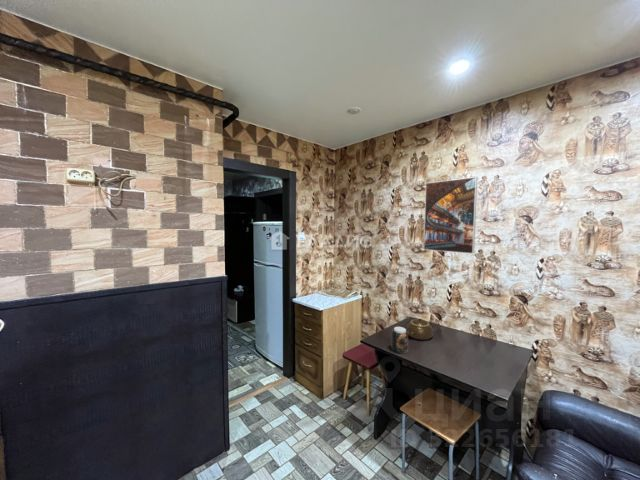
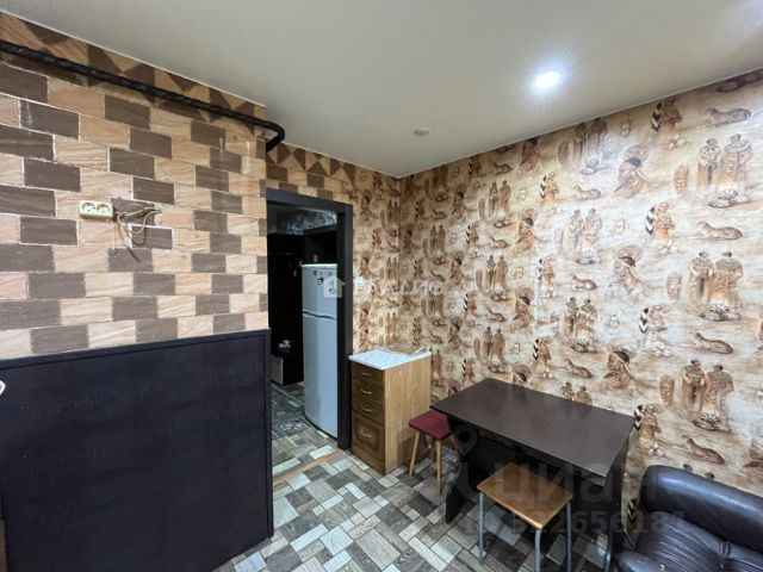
- teapot [405,318,434,341]
- jar [390,326,409,355]
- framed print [423,176,478,255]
